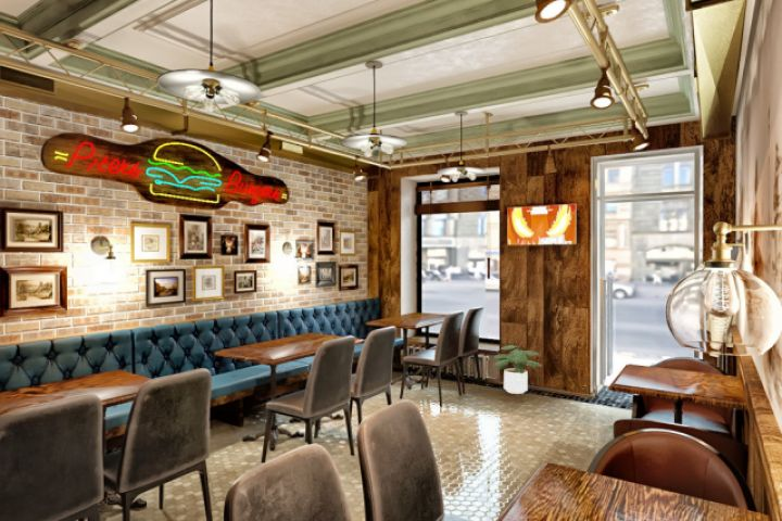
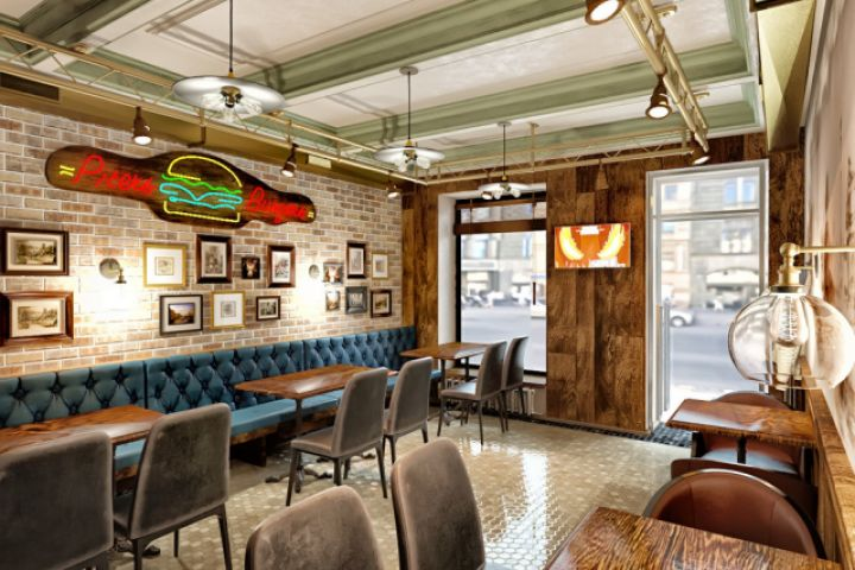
- potted plant [492,344,543,395]
